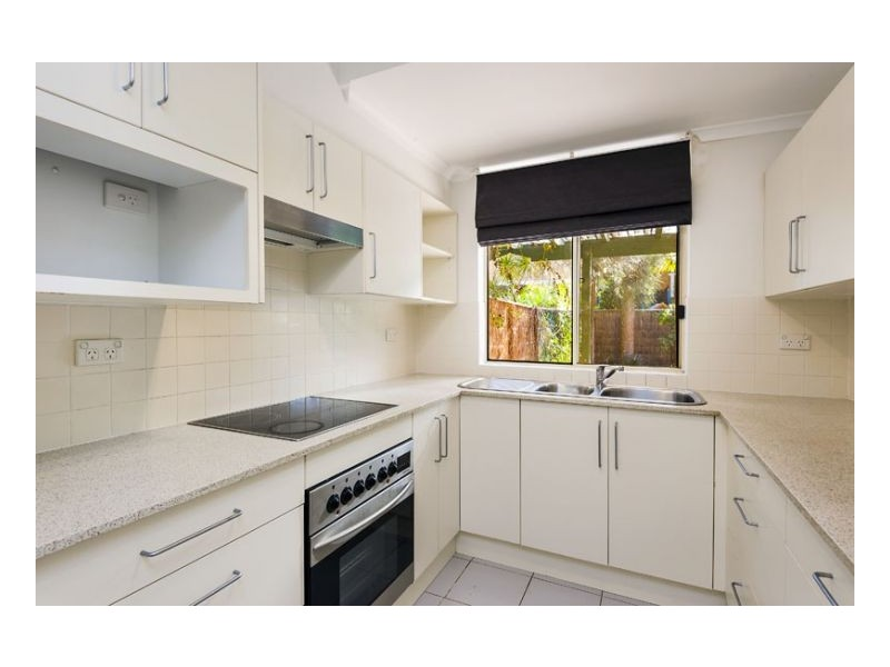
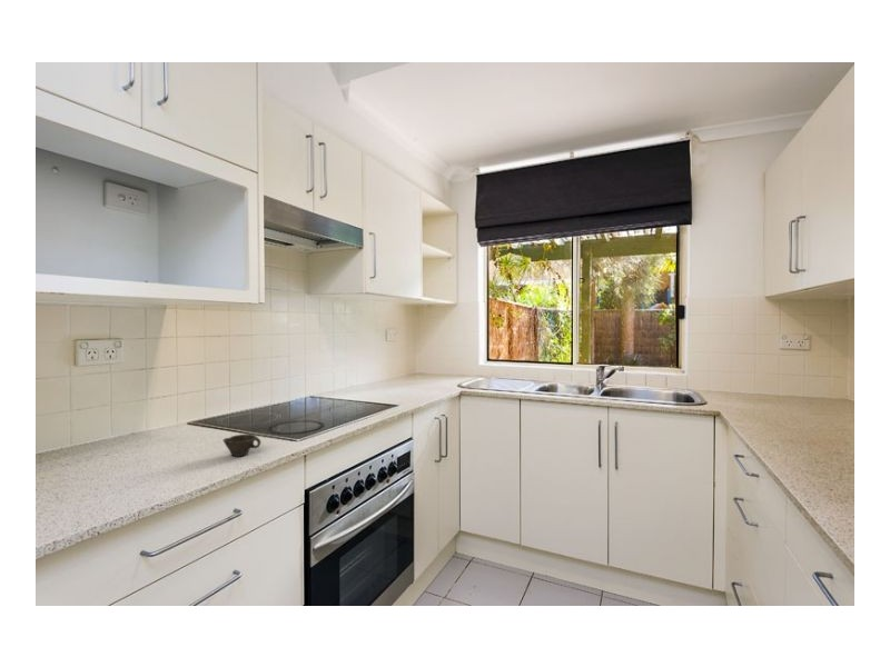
+ cup [222,434,261,458]
